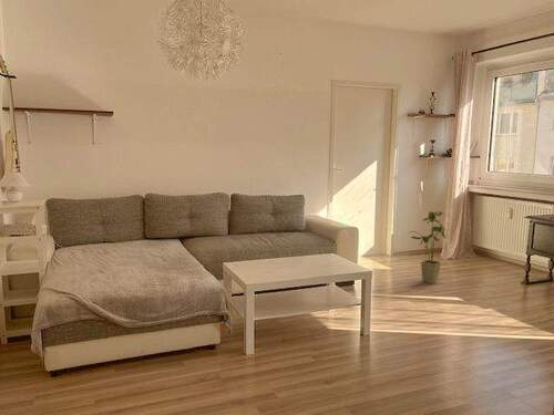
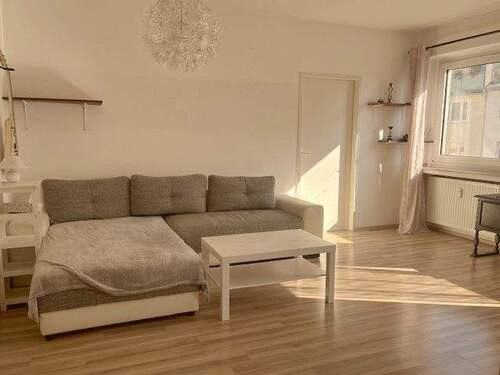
- house plant [407,210,448,284]
